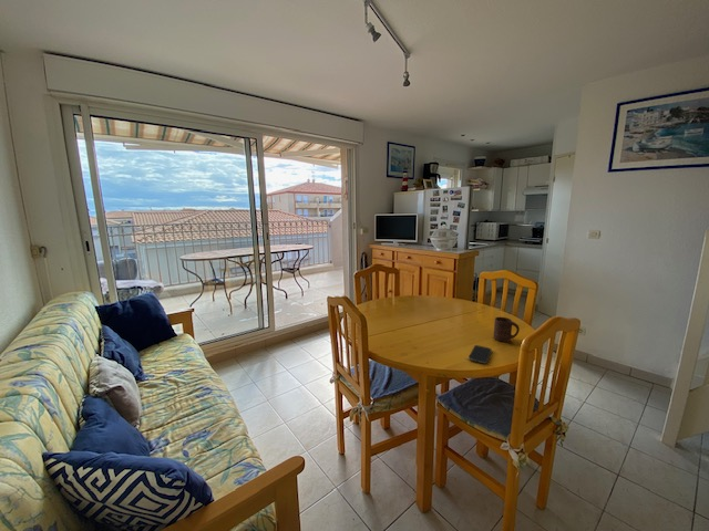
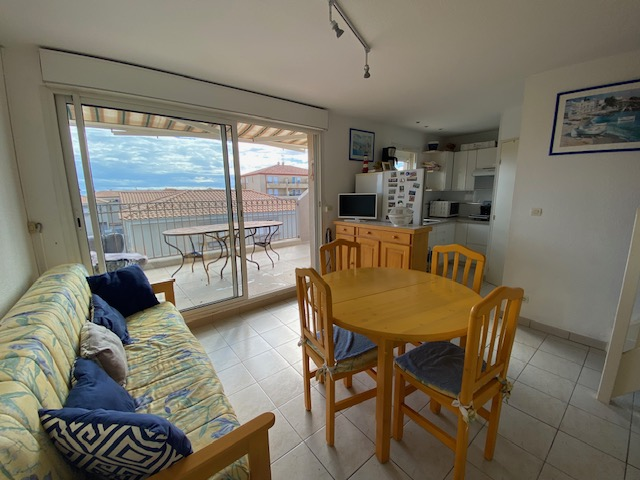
- cup [493,316,521,343]
- smartphone [467,344,493,364]
